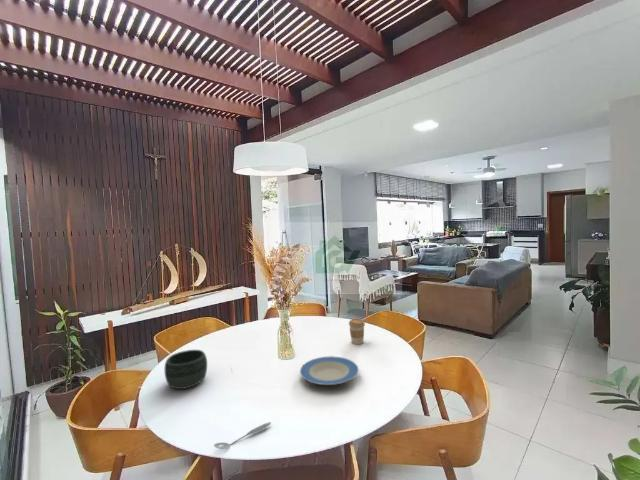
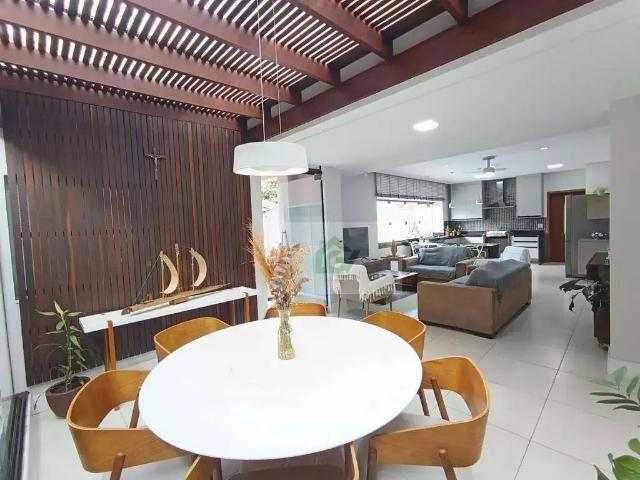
- coffee cup [348,318,366,345]
- spoon [213,421,272,450]
- bowl [163,349,208,390]
- plate [299,355,360,386]
